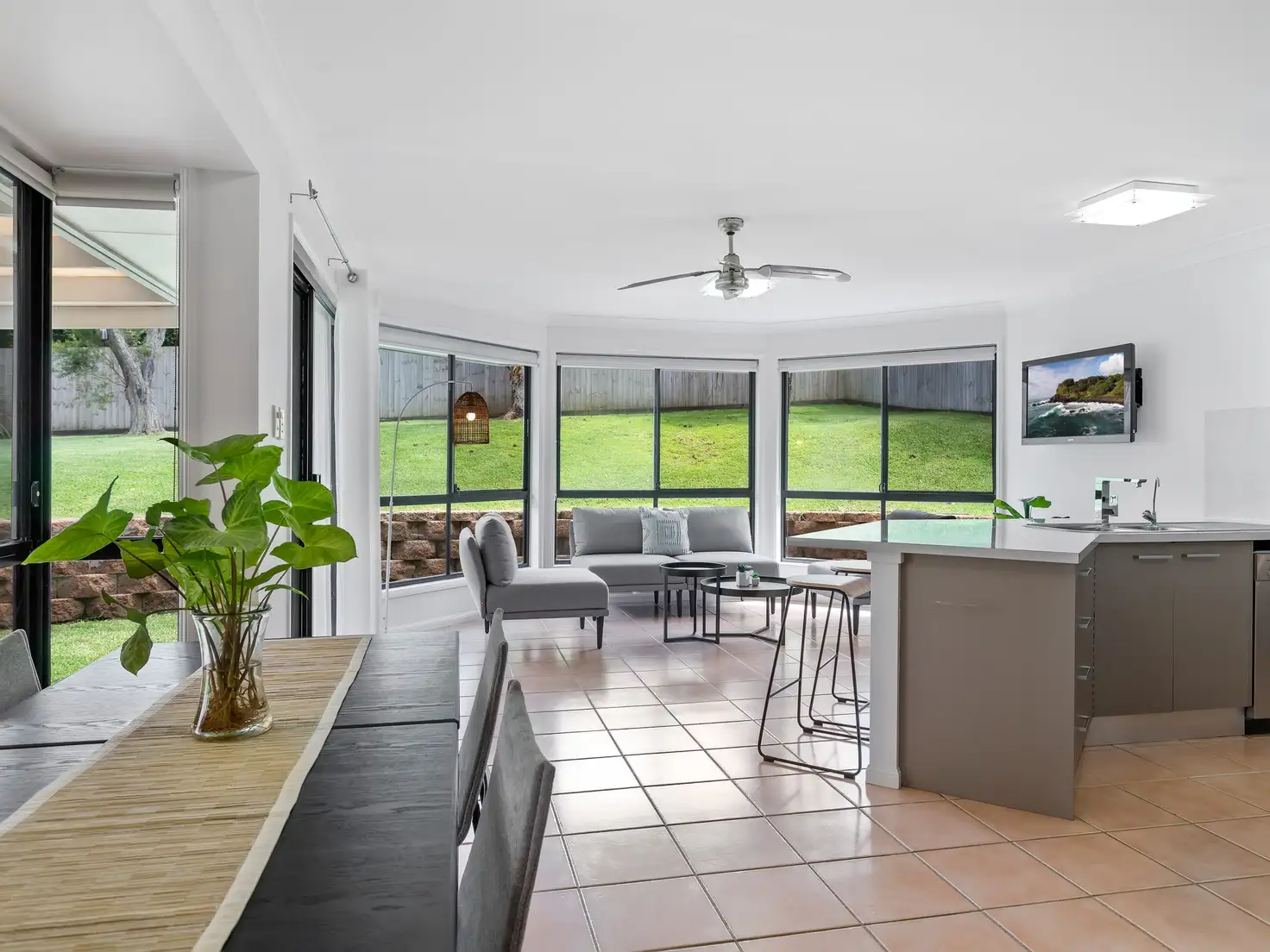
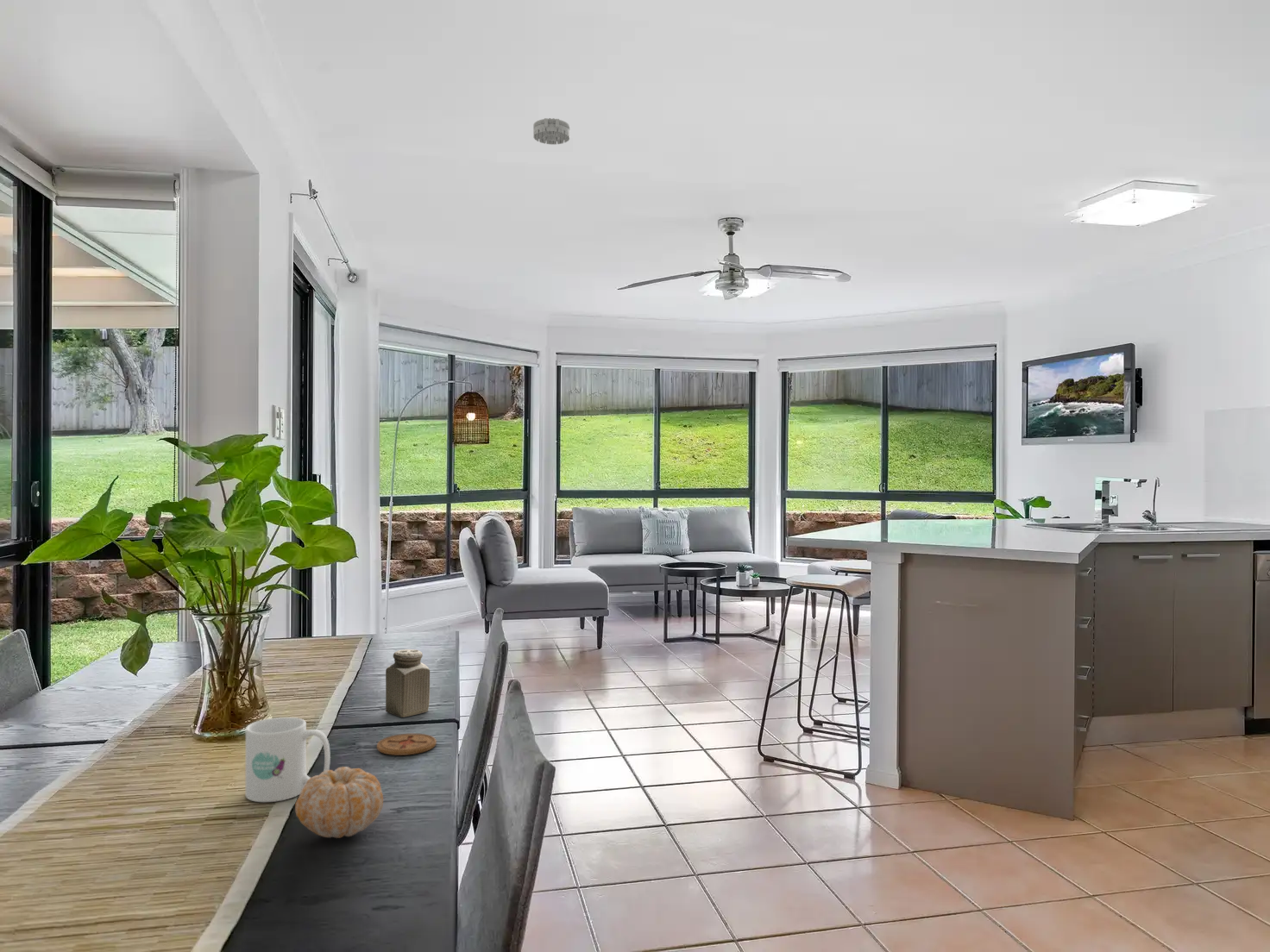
+ salt shaker [385,648,431,718]
+ coaster [376,733,437,756]
+ smoke detector [532,117,570,146]
+ fruit [294,766,384,839]
+ mug [245,717,331,803]
